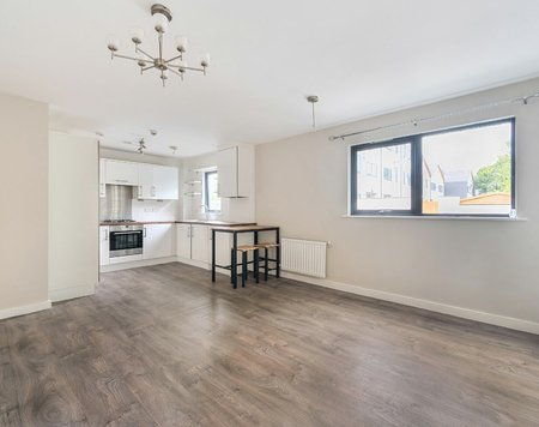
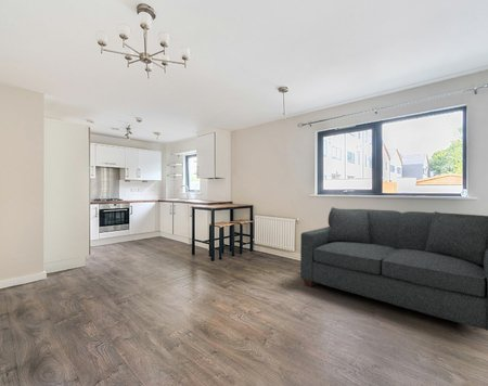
+ sofa [299,206,488,332]
